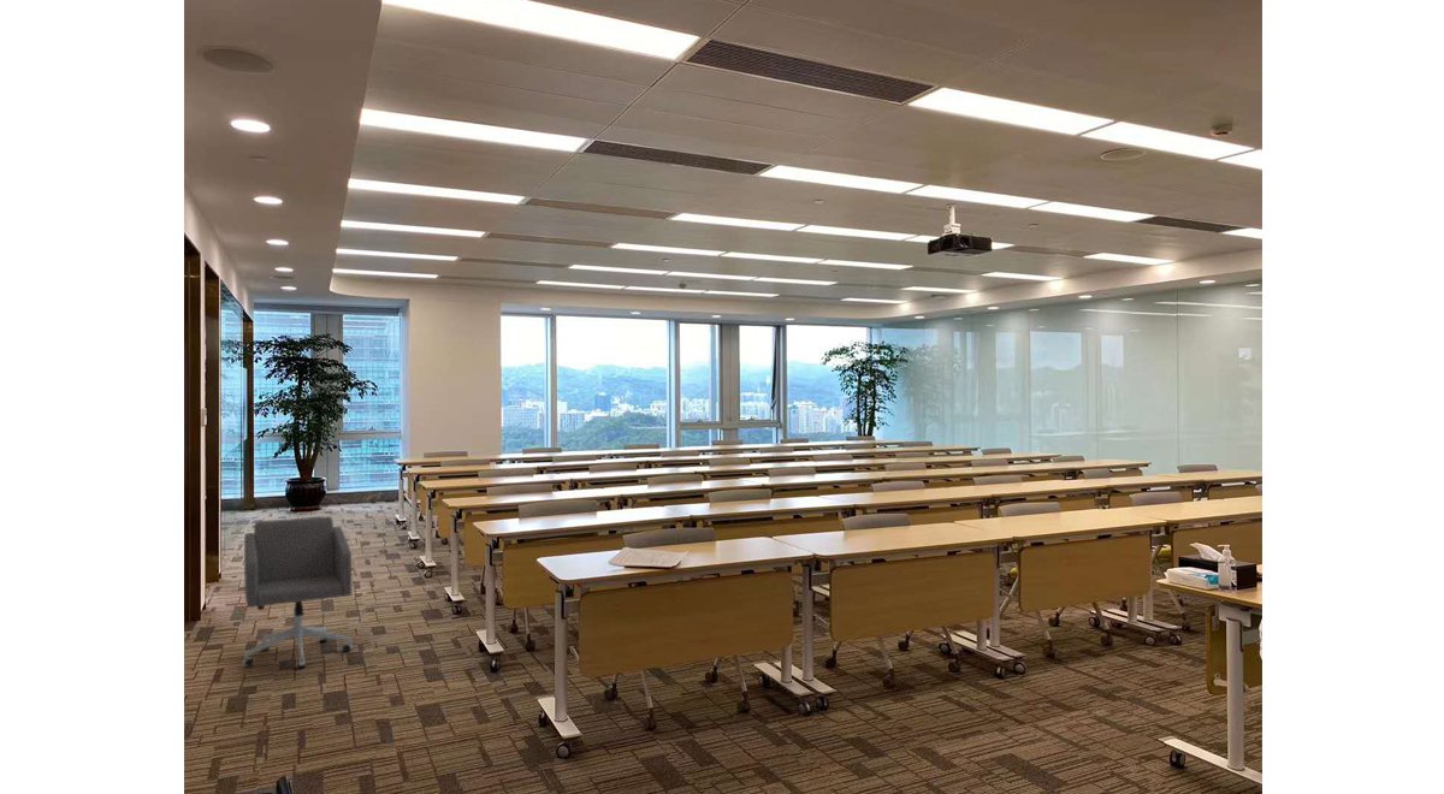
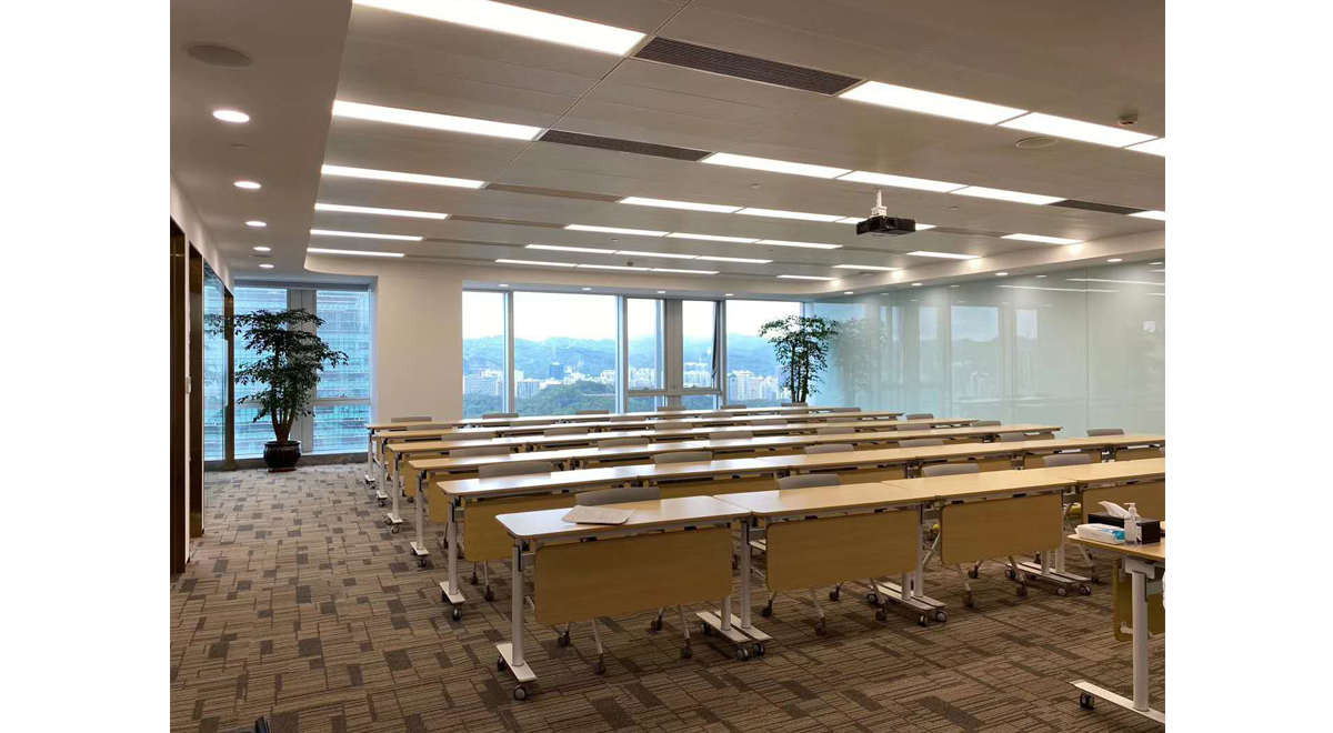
- office chair [242,515,354,669]
